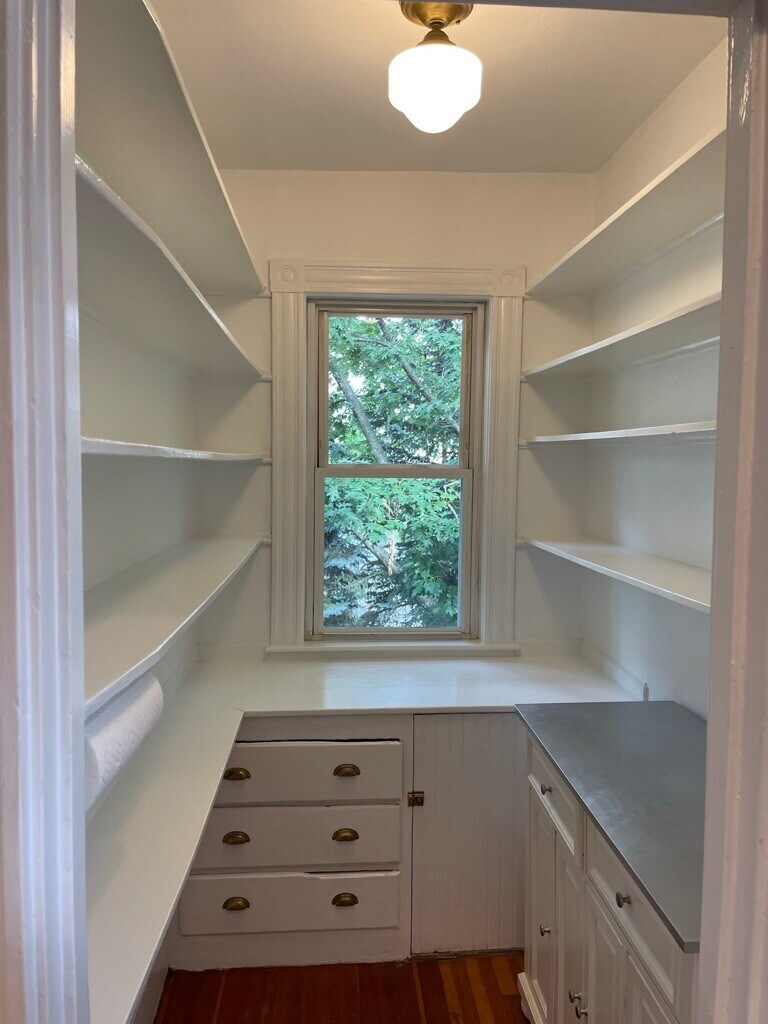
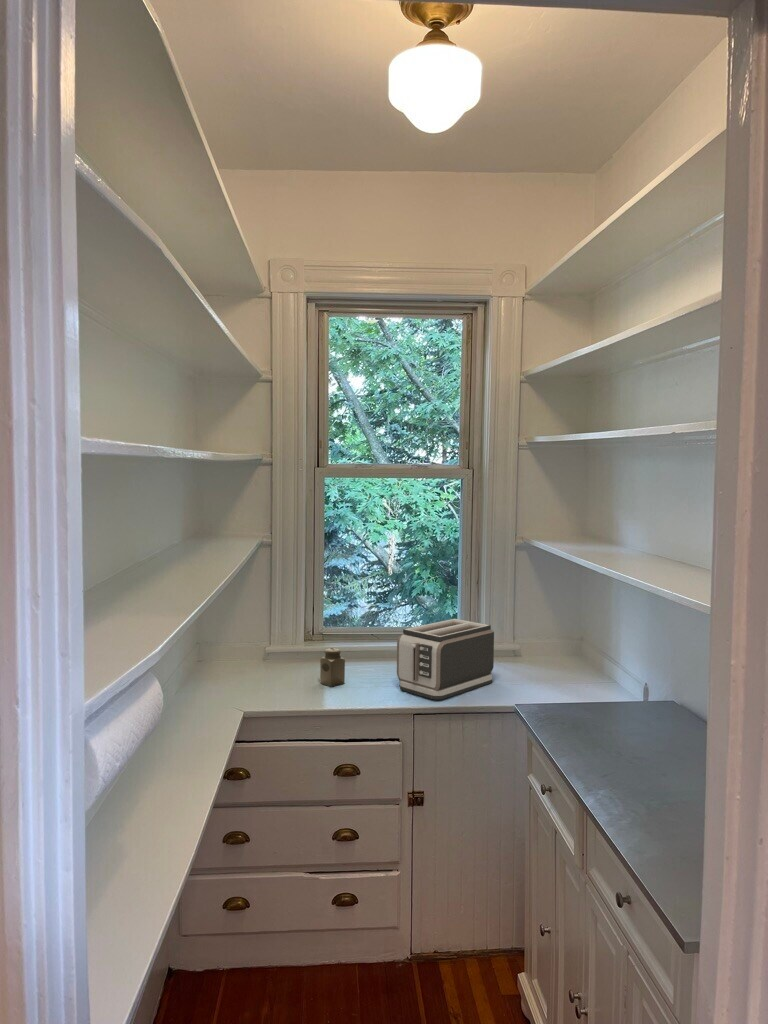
+ toaster [396,618,495,701]
+ salt shaker [319,647,346,688]
